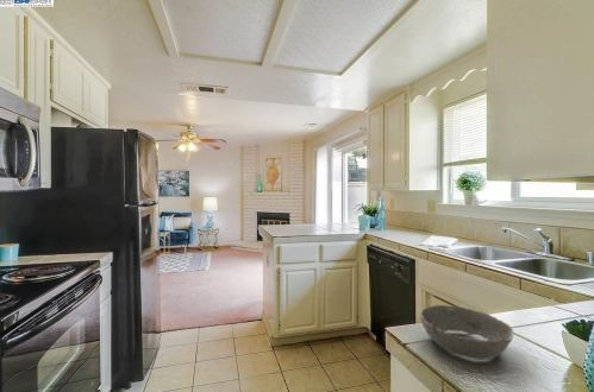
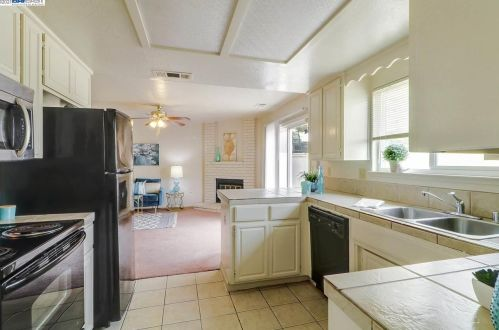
- bowl [419,304,514,361]
